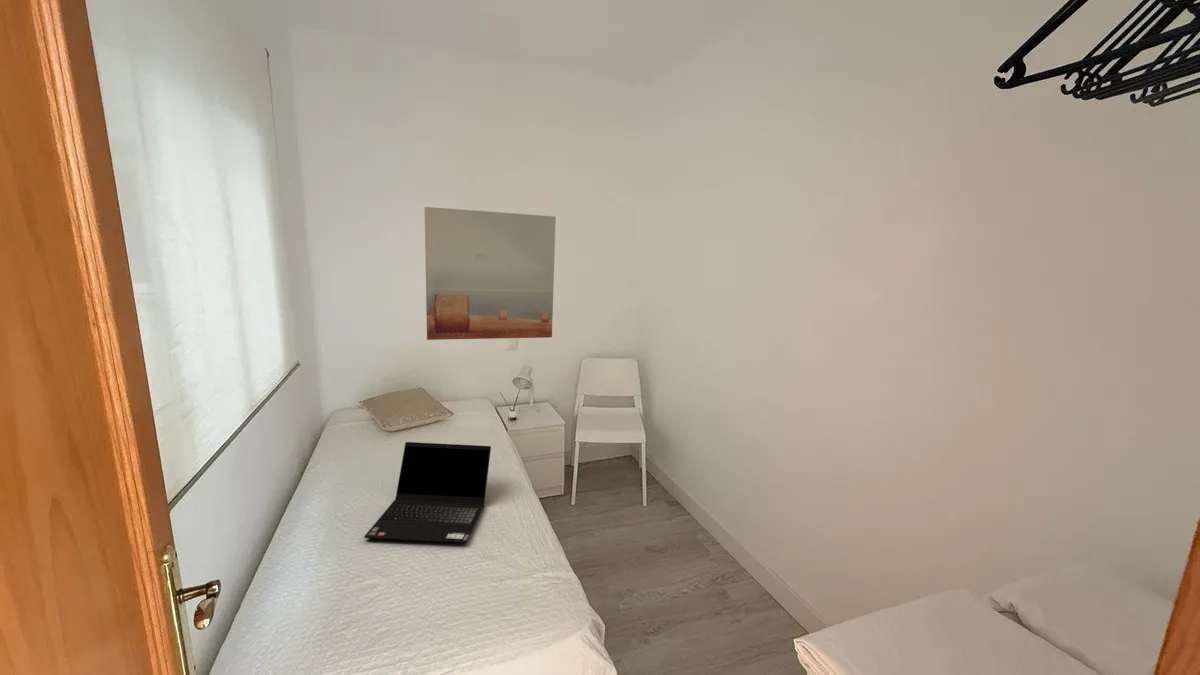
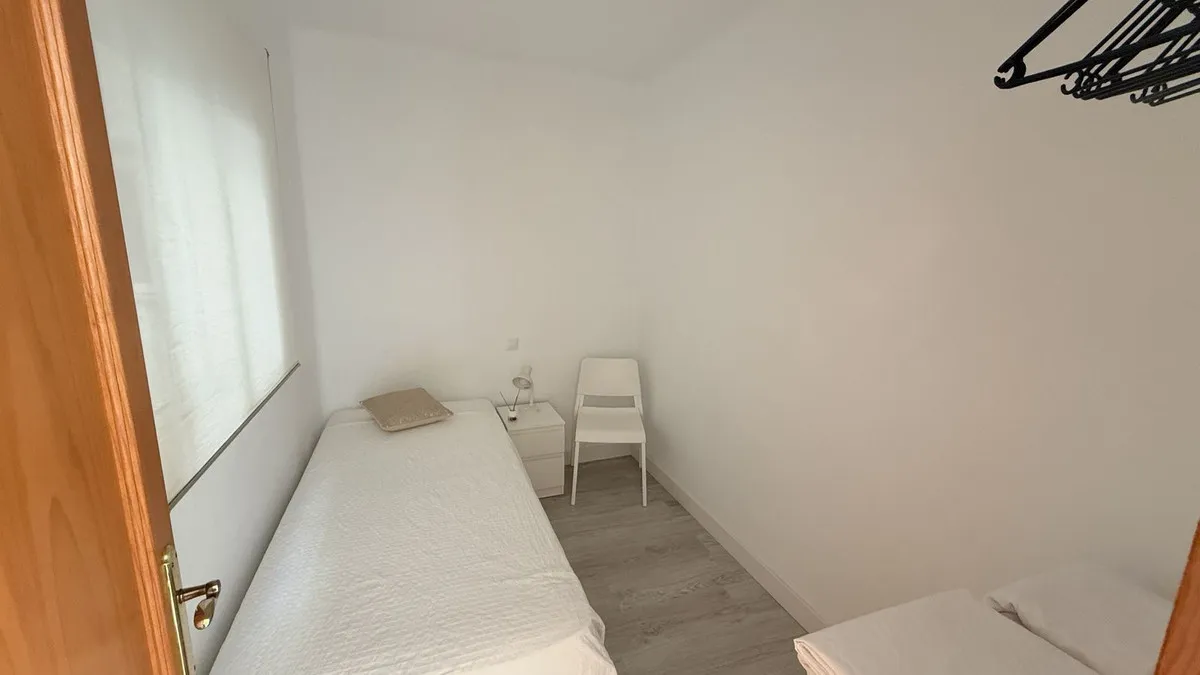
- laptop computer [363,441,492,544]
- wall art [424,206,557,341]
